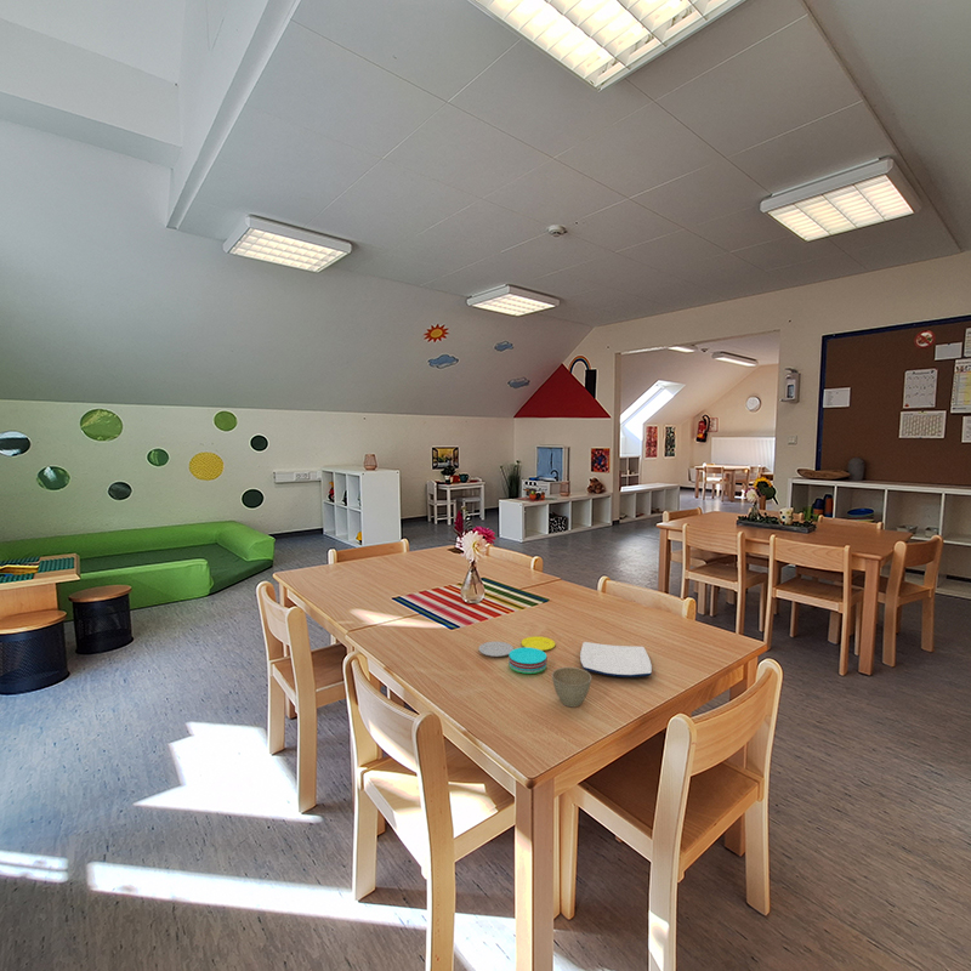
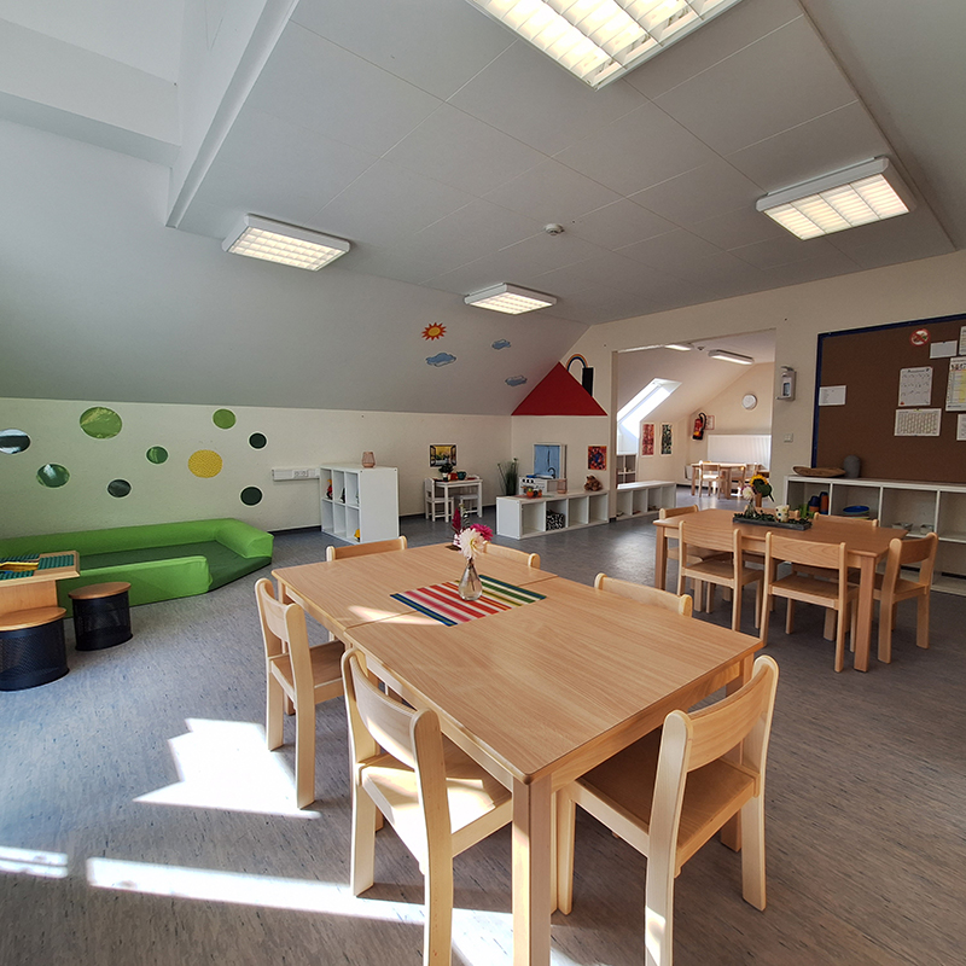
- plate [579,641,653,678]
- flower pot [551,666,592,709]
- plate [478,635,556,675]
